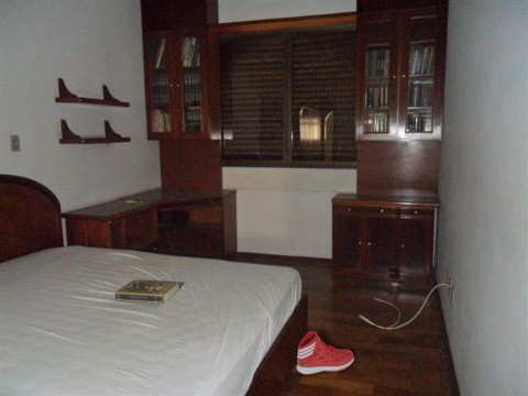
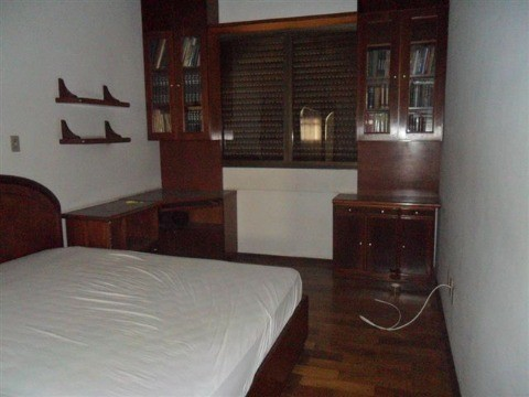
- sneaker [296,330,355,375]
- book [114,278,180,304]
